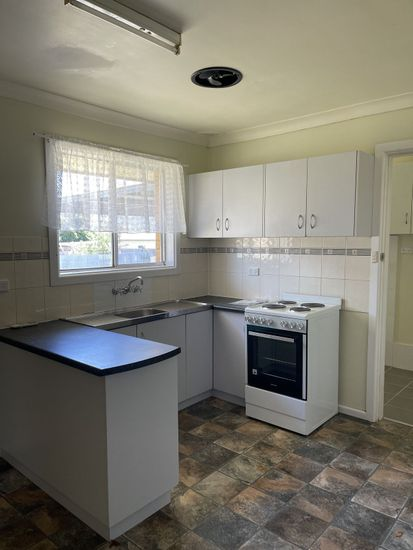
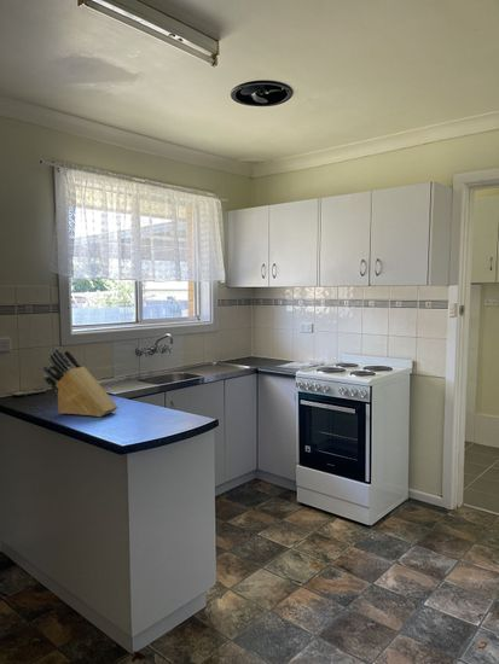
+ knife block [41,348,118,418]
